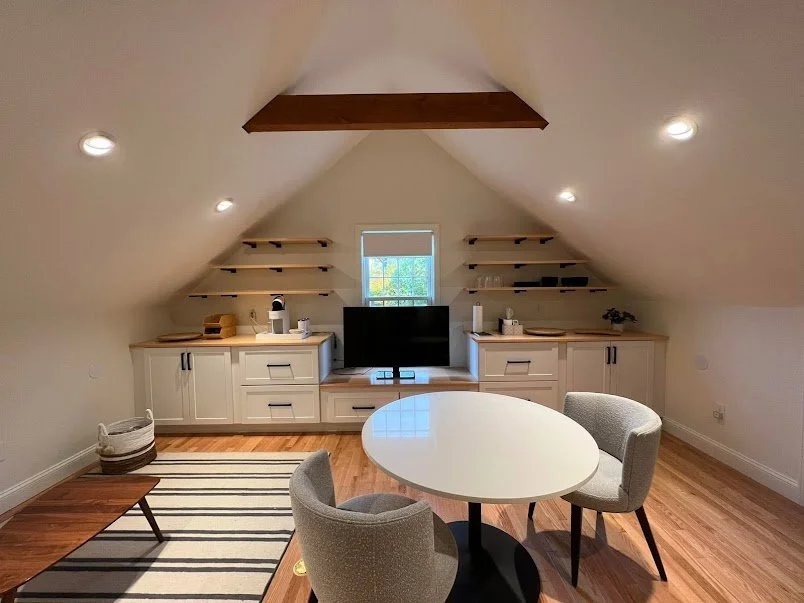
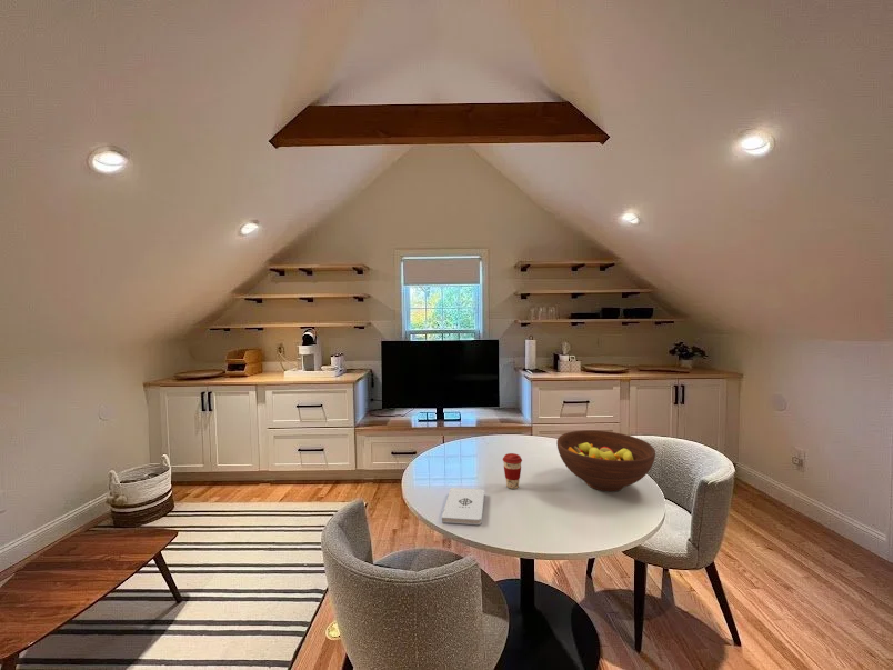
+ coffee cup [502,452,523,490]
+ notepad [441,487,485,526]
+ fruit bowl [555,429,656,492]
